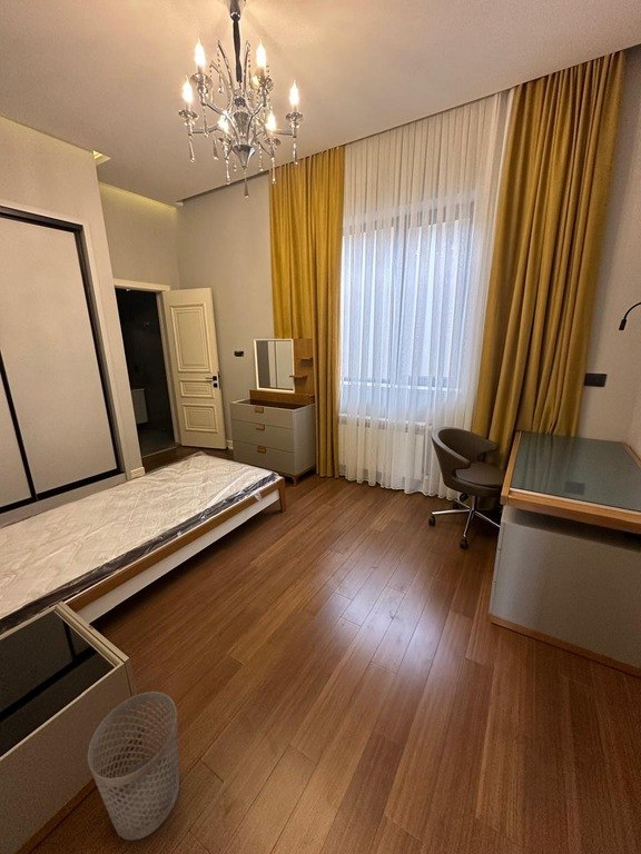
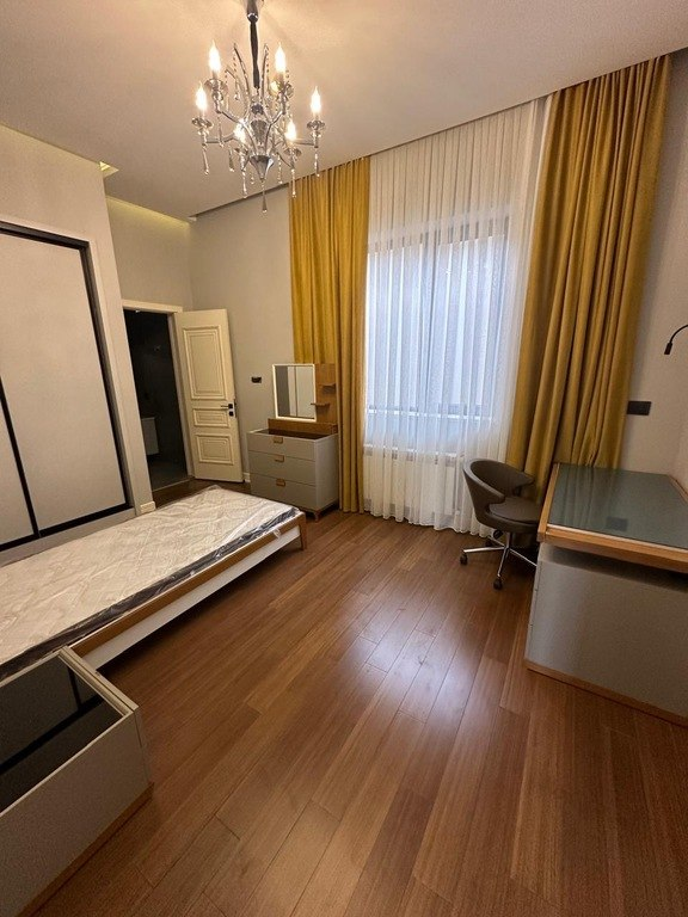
- wastebasket [87,691,180,842]
